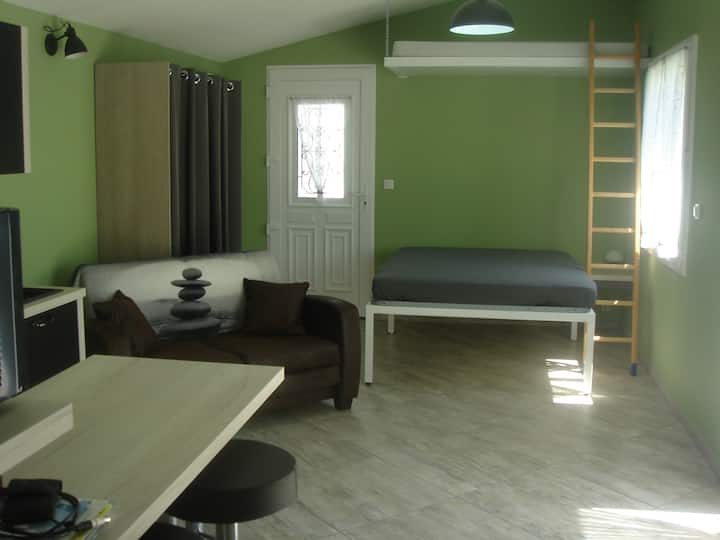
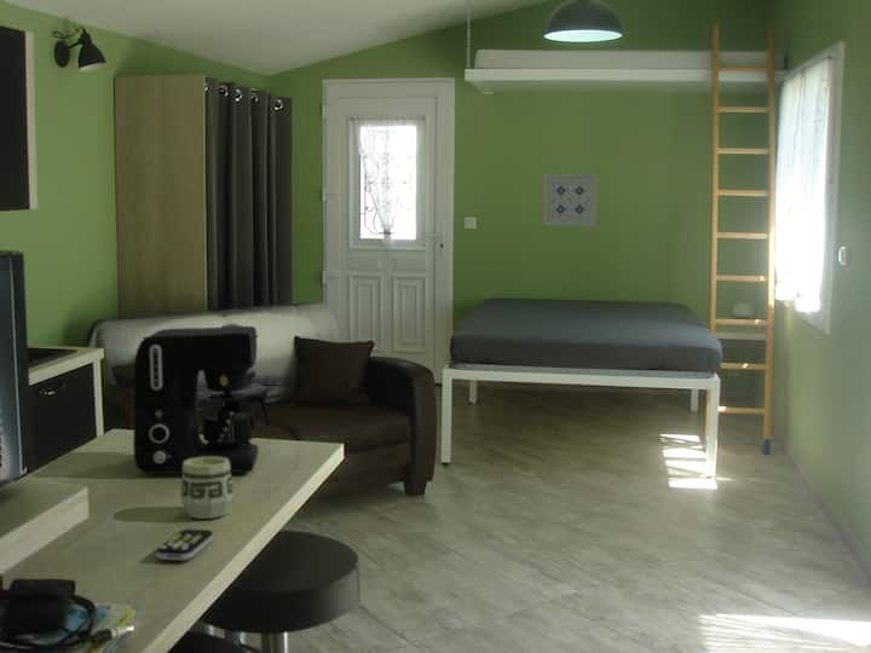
+ coffee maker [132,325,271,475]
+ cup [179,457,235,520]
+ remote control [155,527,214,561]
+ wall art [543,173,598,226]
